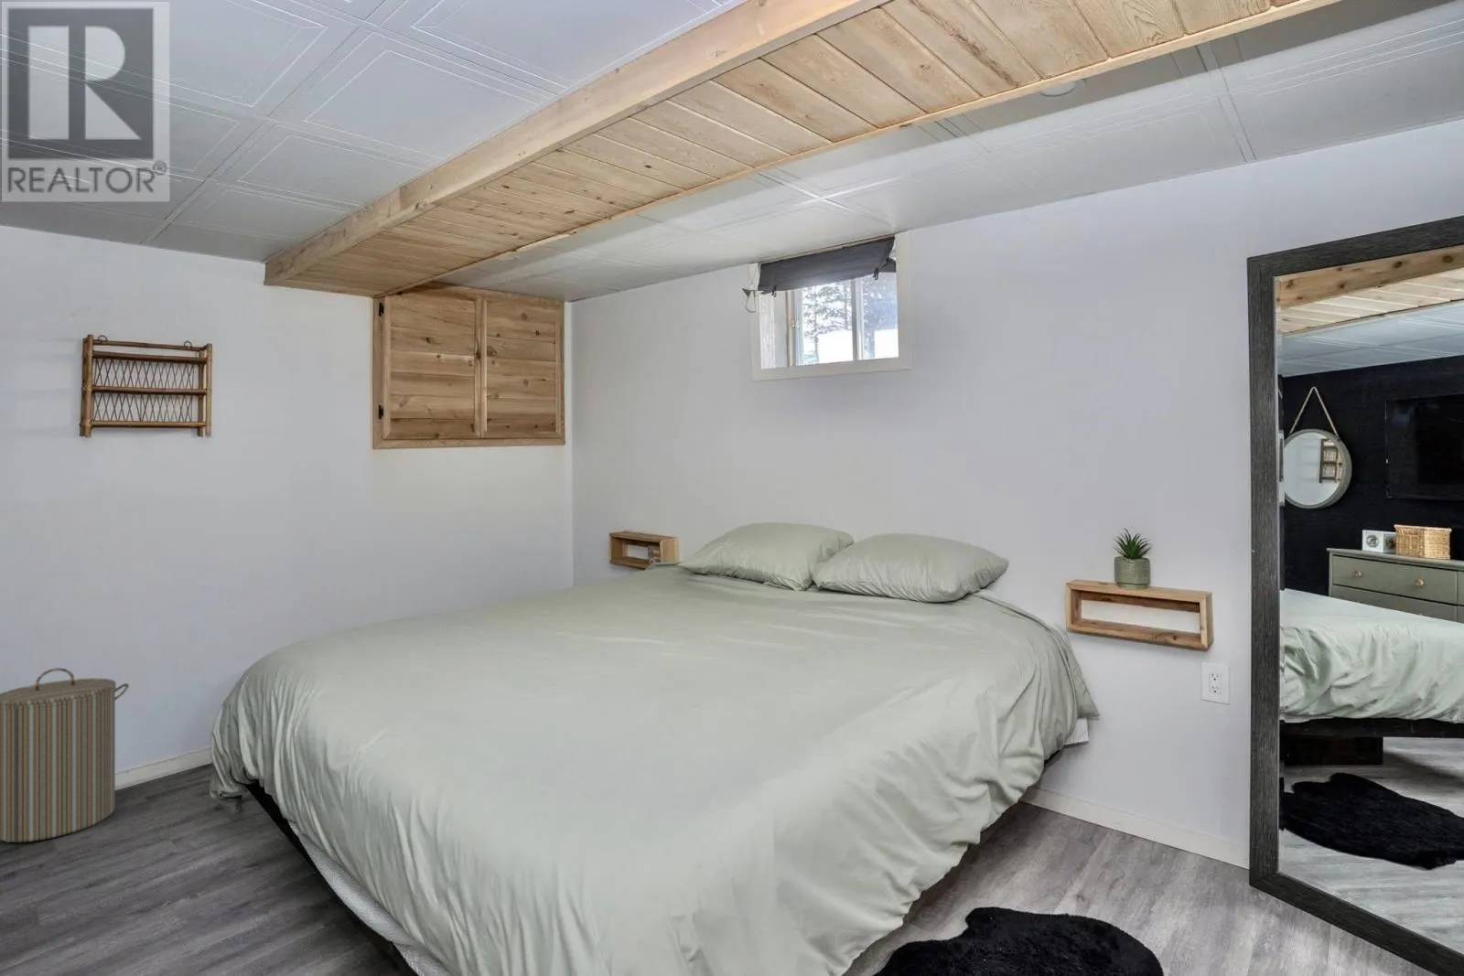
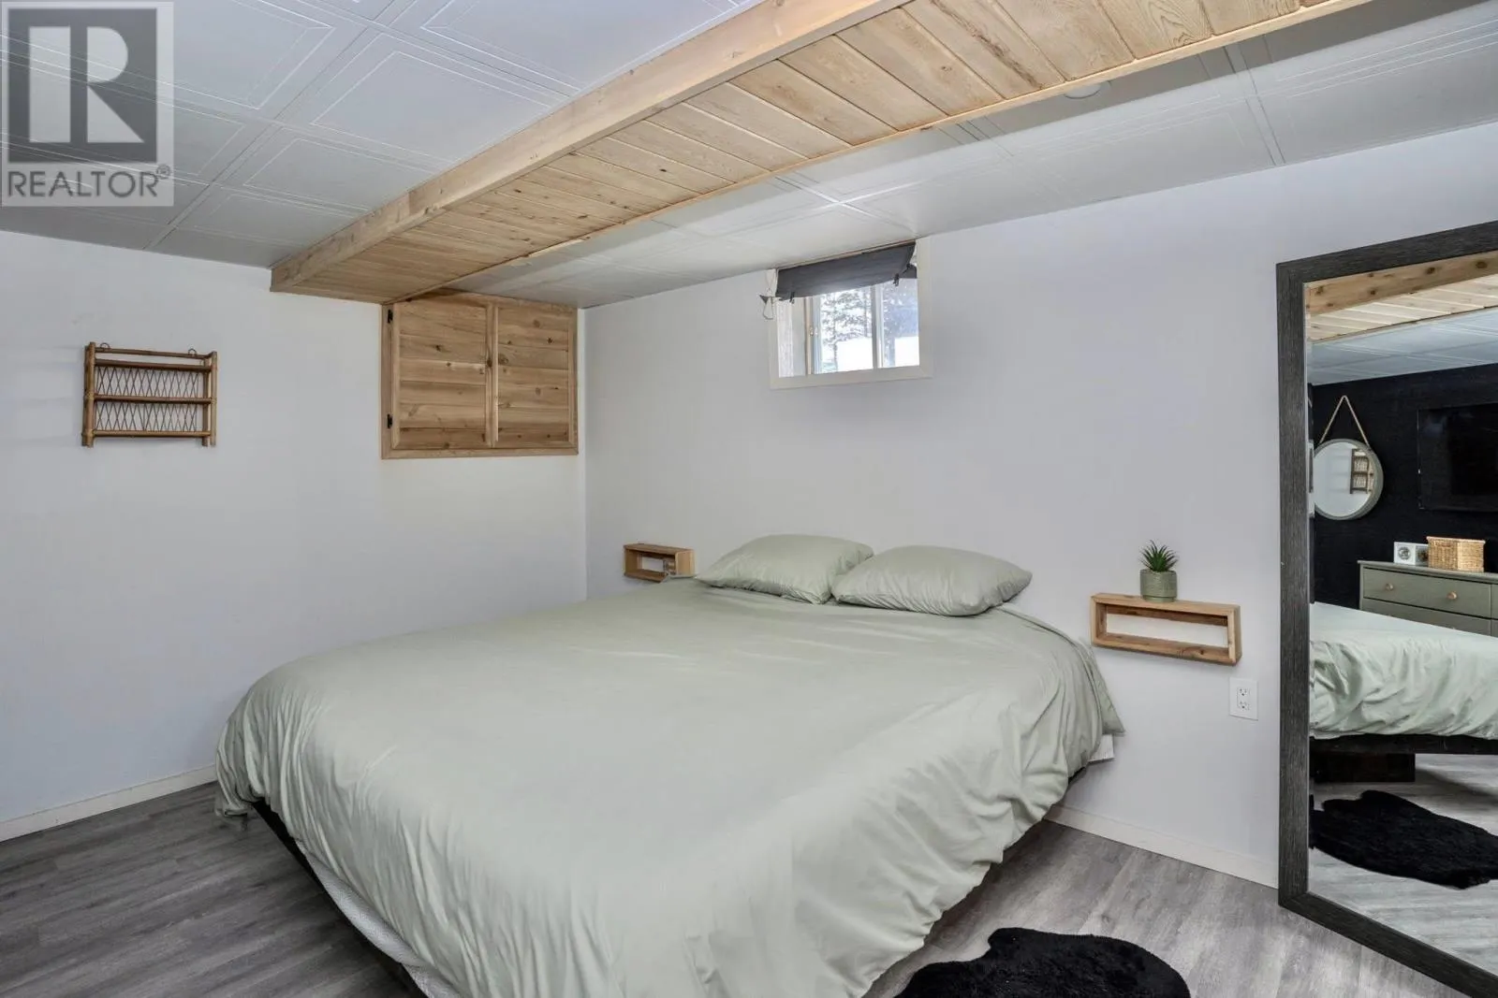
- laundry hamper [0,667,130,843]
